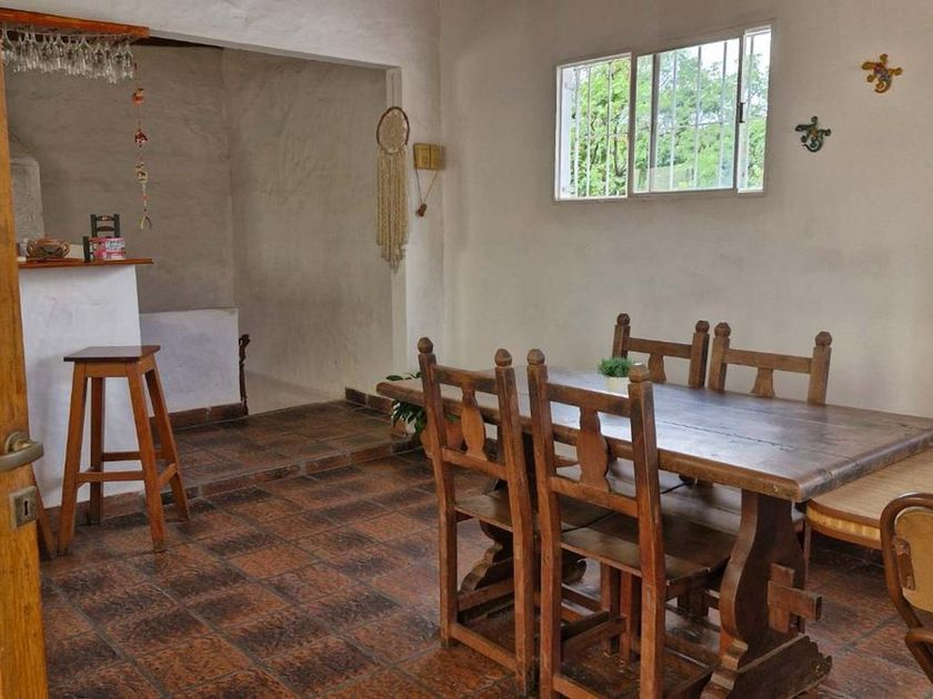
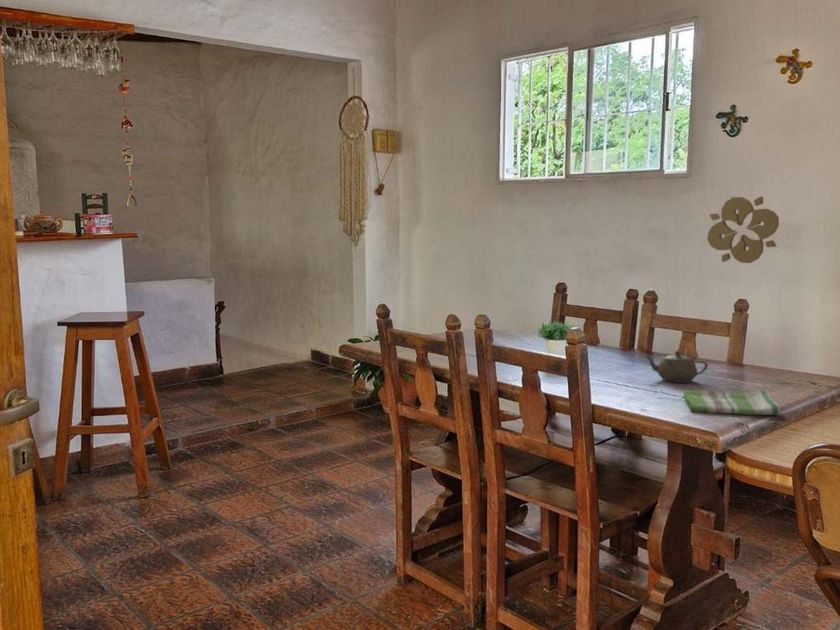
+ dish towel [682,389,782,416]
+ wall ornament [706,196,780,264]
+ teapot [643,350,709,384]
